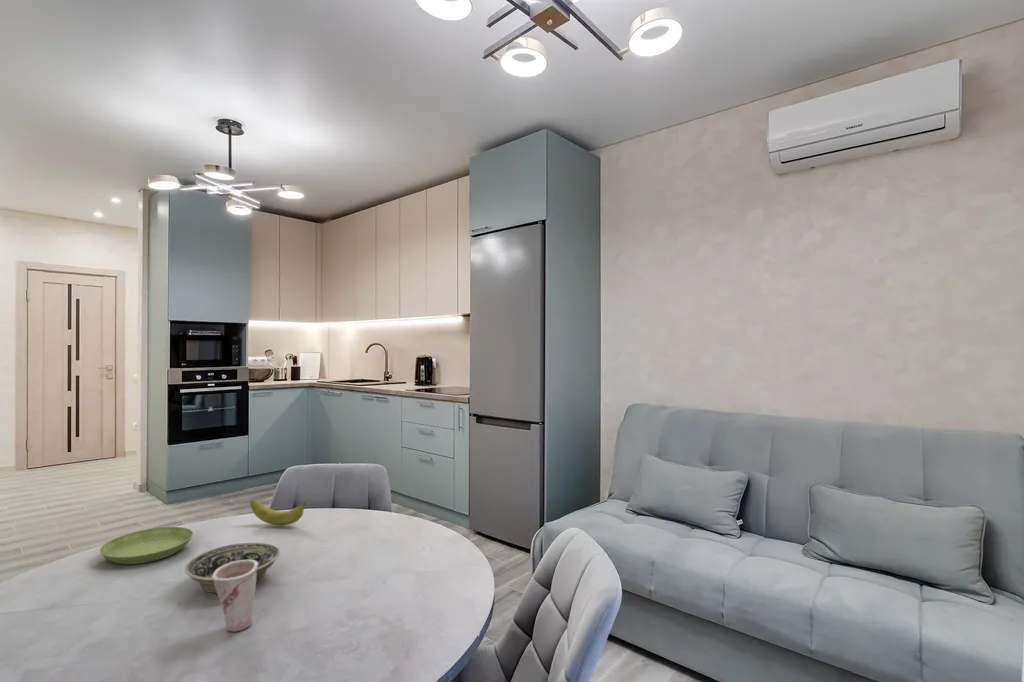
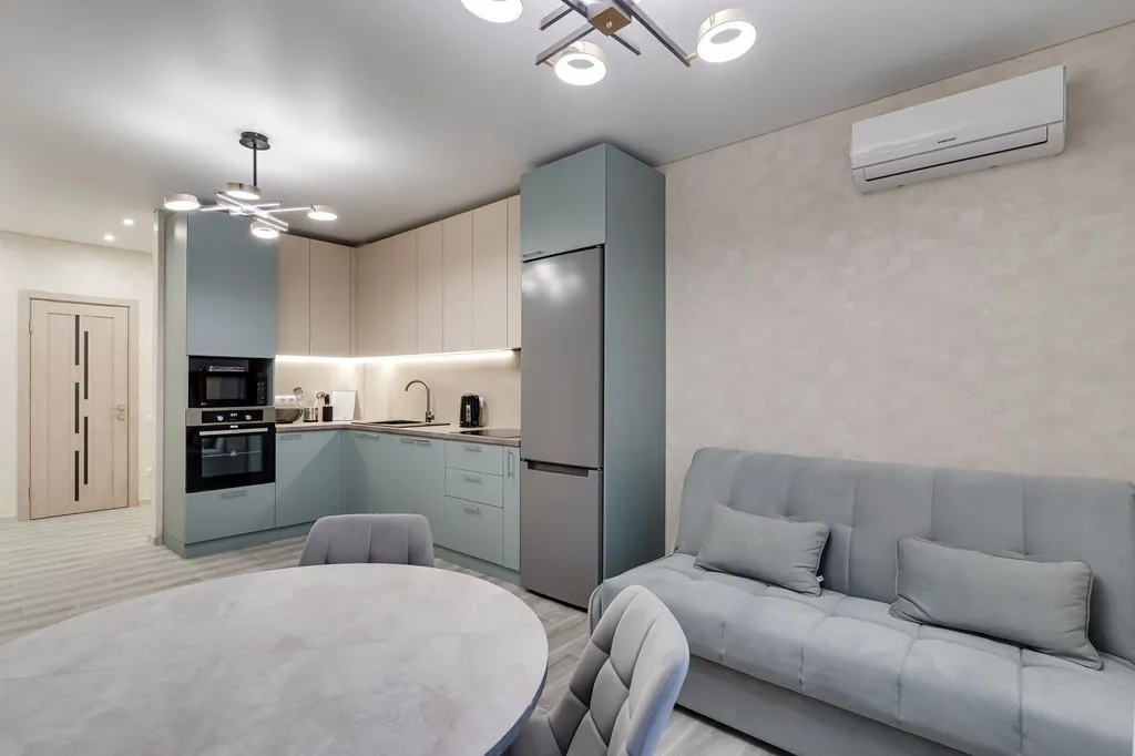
- saucer [99,526,194,565]
- cup [212,559,258,633]
- banana [249,498,308,526]
- bowl [184,542,281,594]
